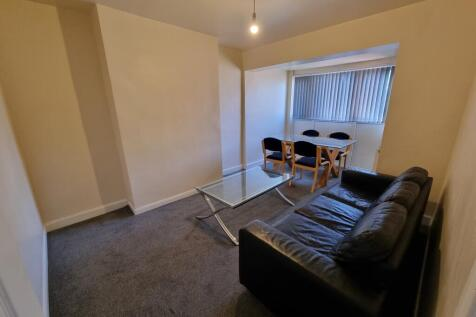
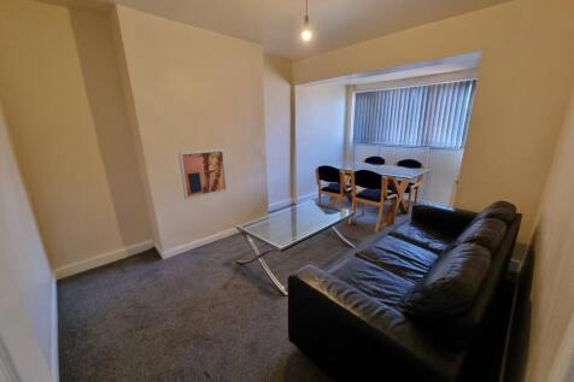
+ wall art [177,148,229,201]
